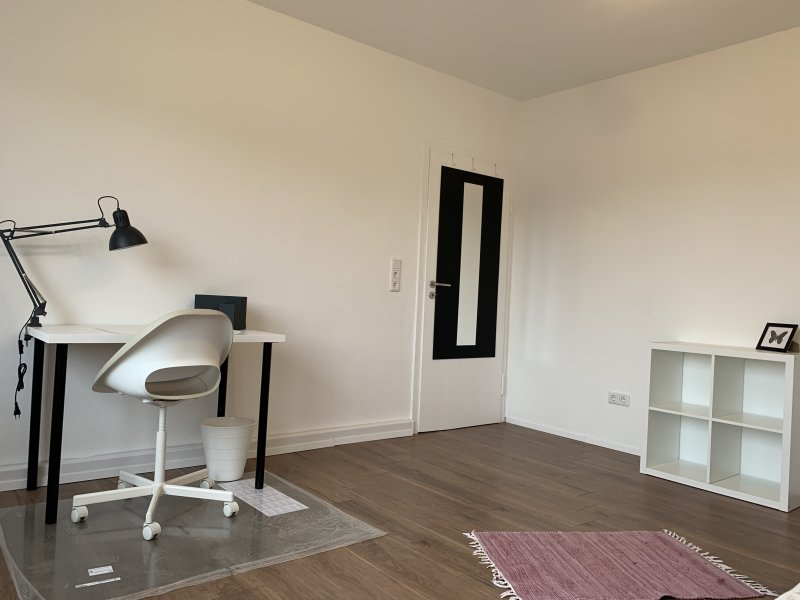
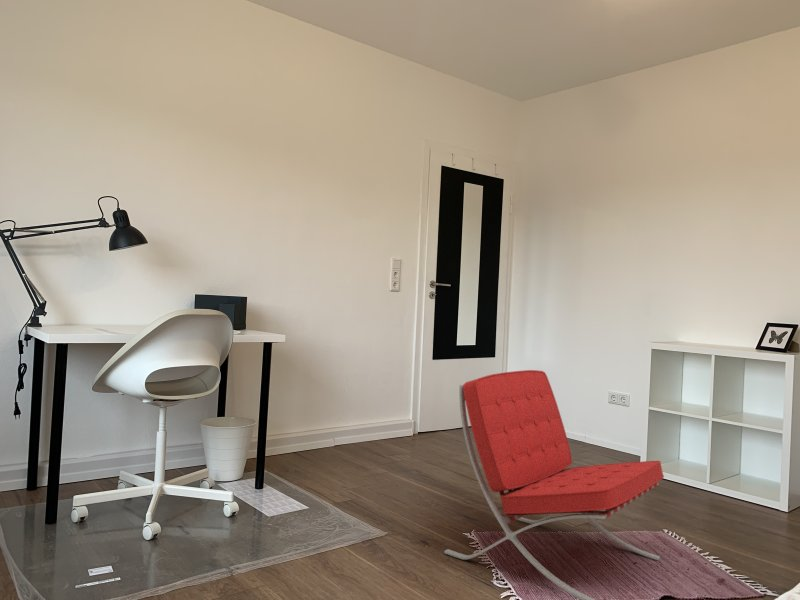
+ lounge chair [443,369,665,600]
